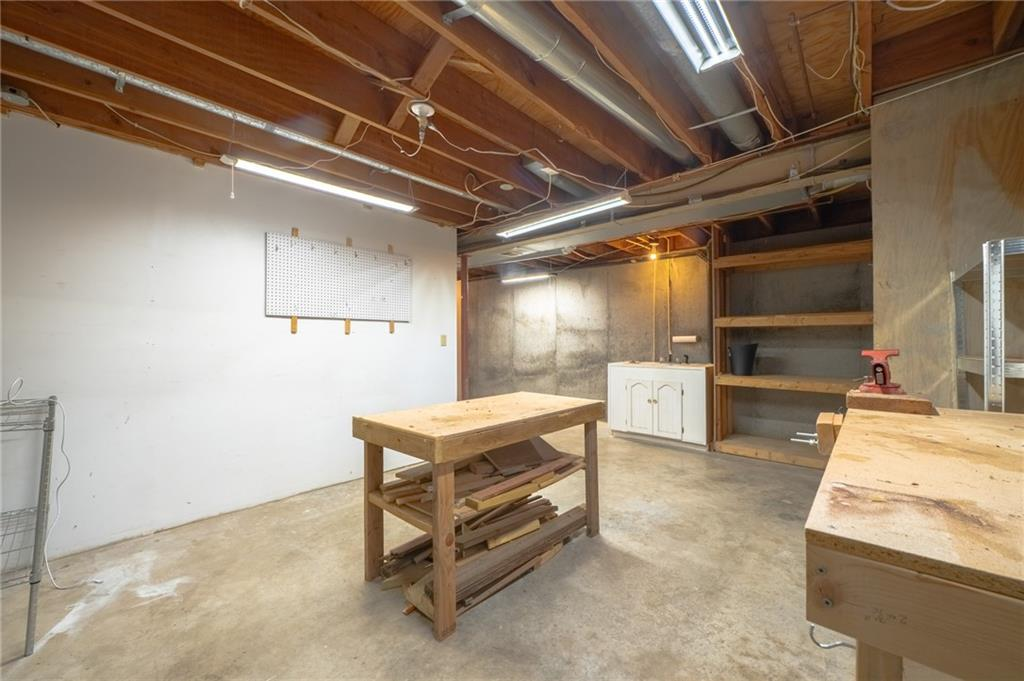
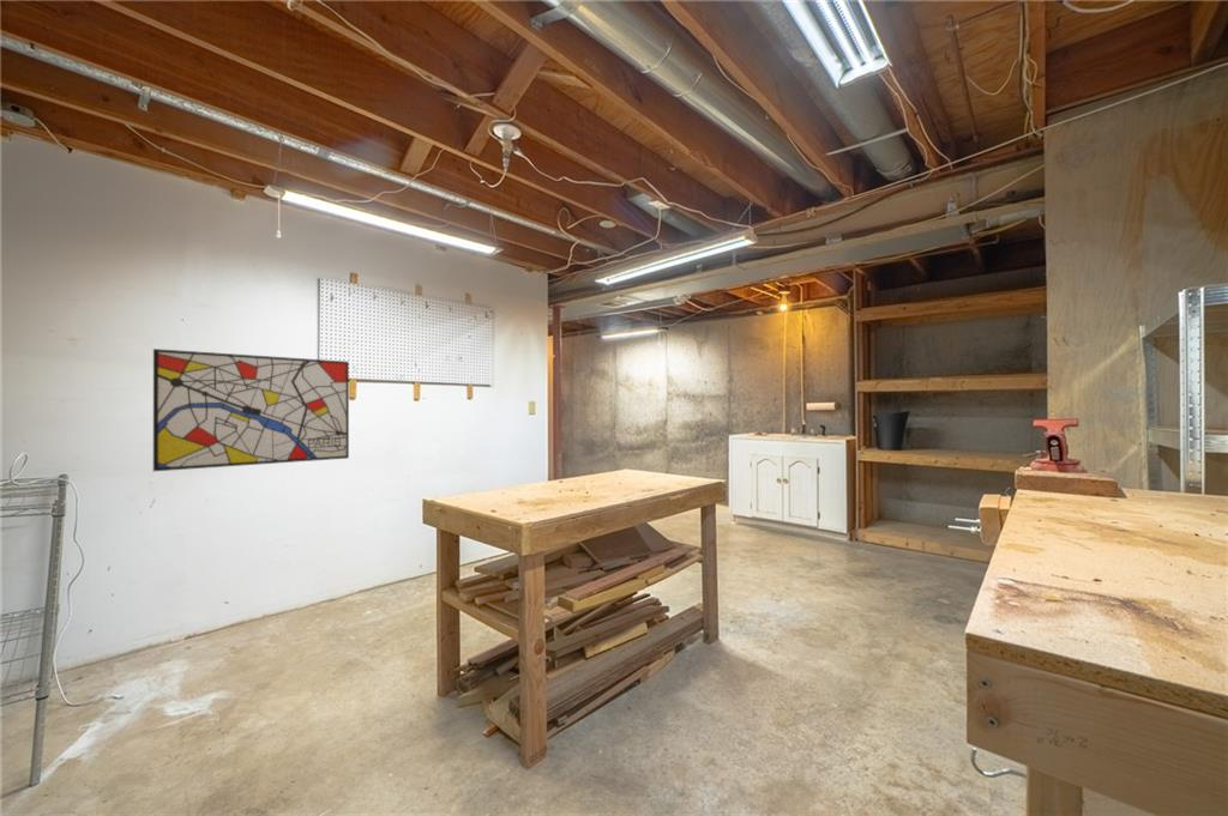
+ wall art [152,347,350,472]
